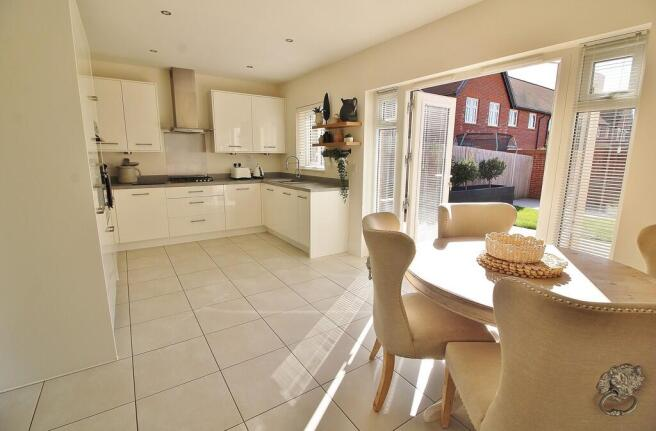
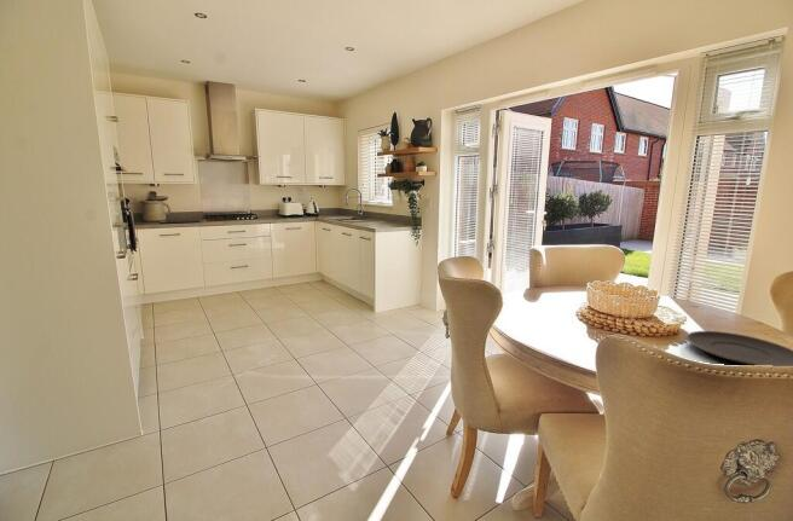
+ plate [684,330,793,367]
